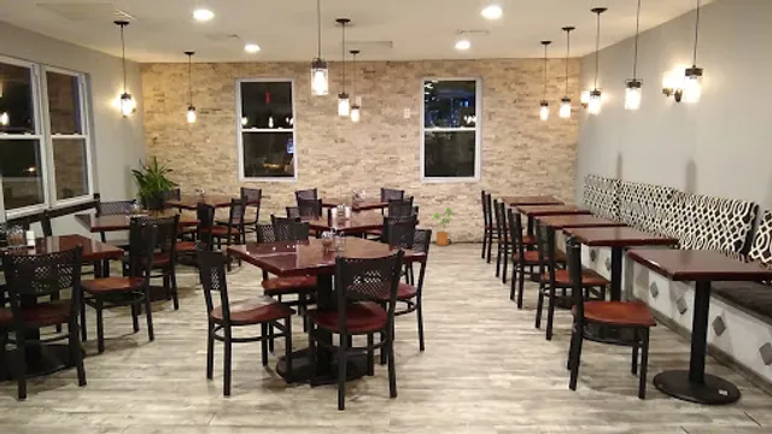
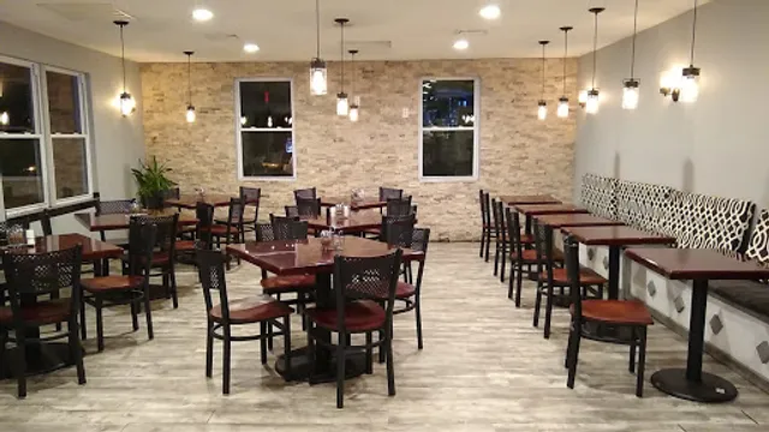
- house plant [432,206,455,247]
